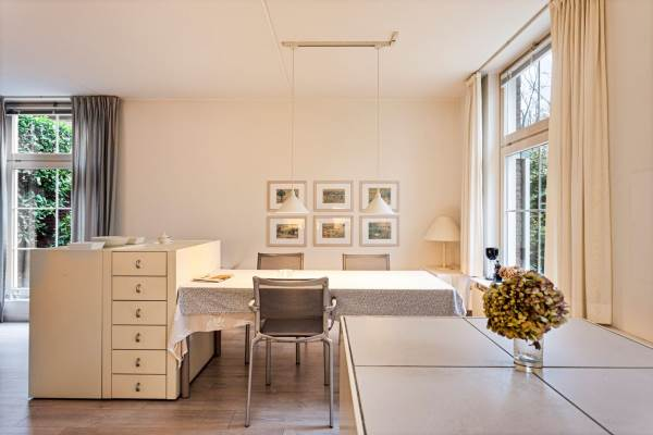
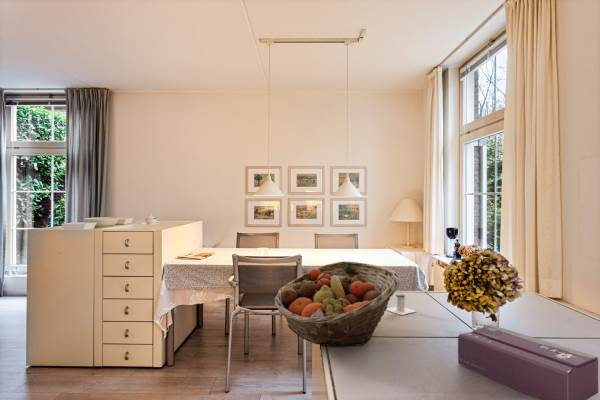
+ fruit basket [274,260,401,347]
+ tissue box [457,324,599,400]
+ salt shaker [386,293,417,316]
